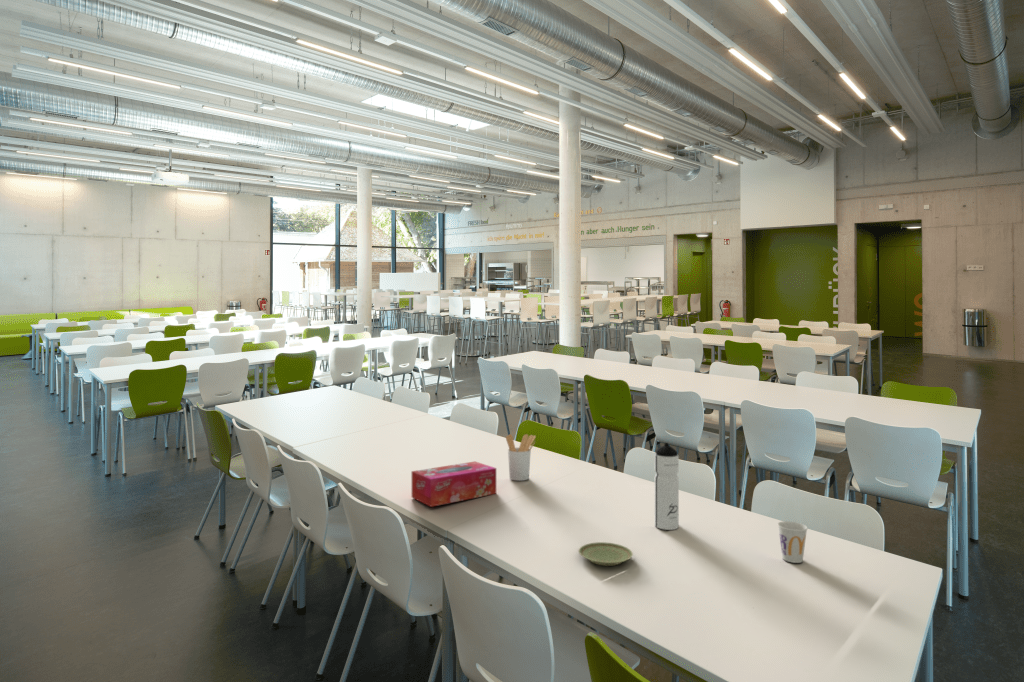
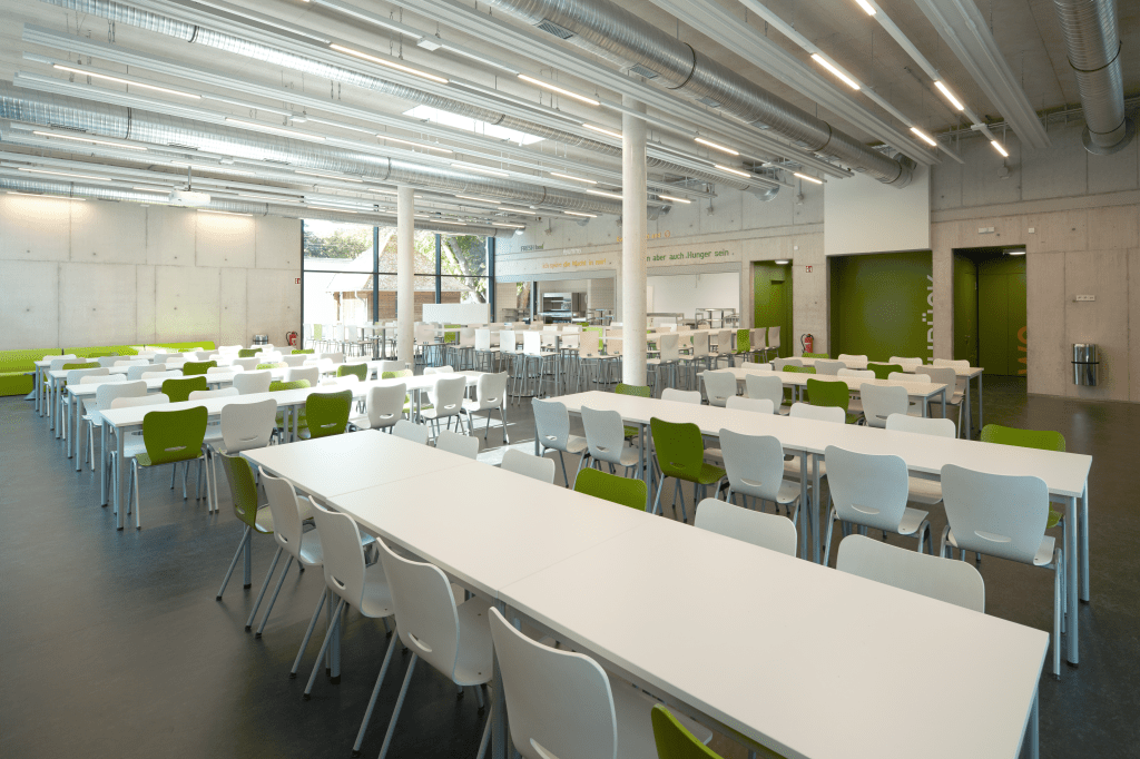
- tissue box [411,461,497,508]
- plate [578,541,634,567]
- utensil holder [505,433,537,482]
- cup [777,520,809,564]
- water bottle [653,442,680,531]
